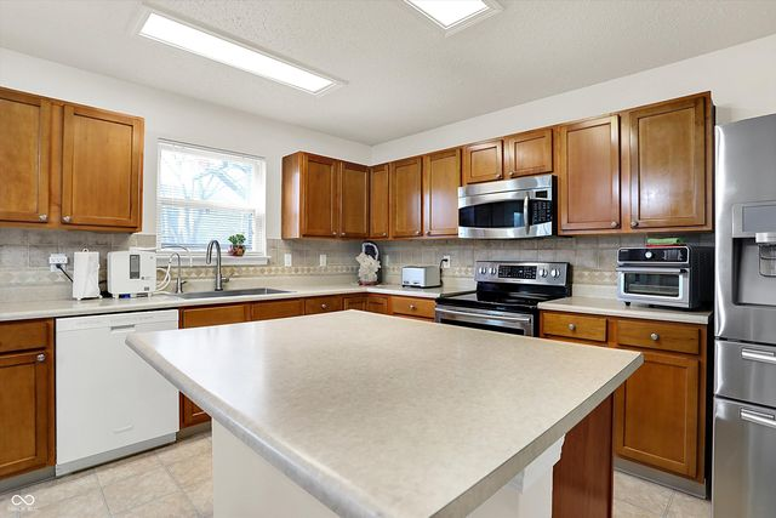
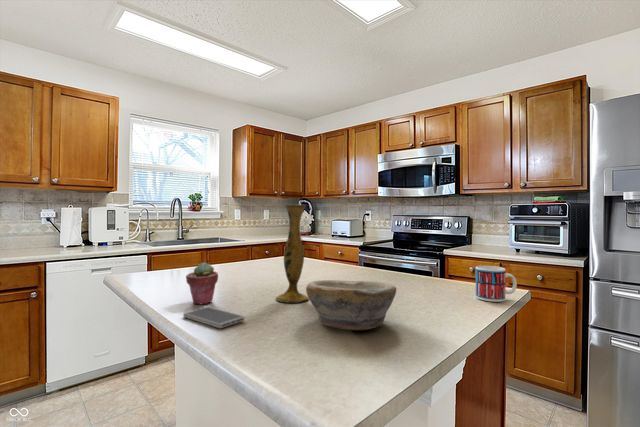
+ vase [275,204,309,303]
+ potted succulent [185,261,219,305]
+ bowl [305,279,397,331]
+ smartphone [182,306,245,329]
+ mug [475,265,518,303]
